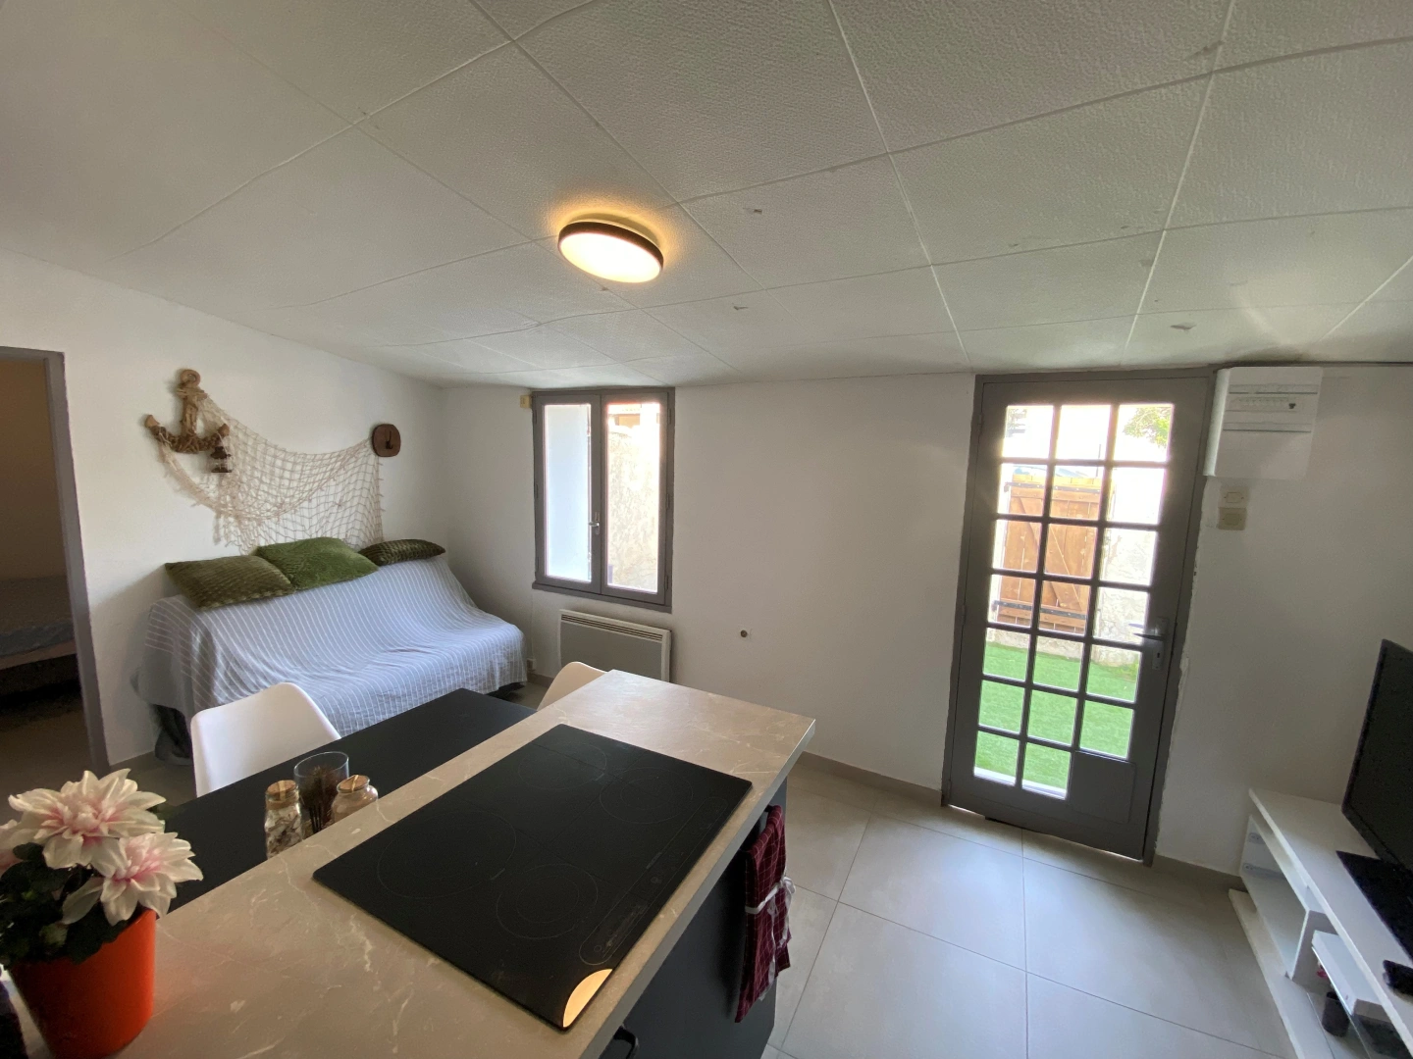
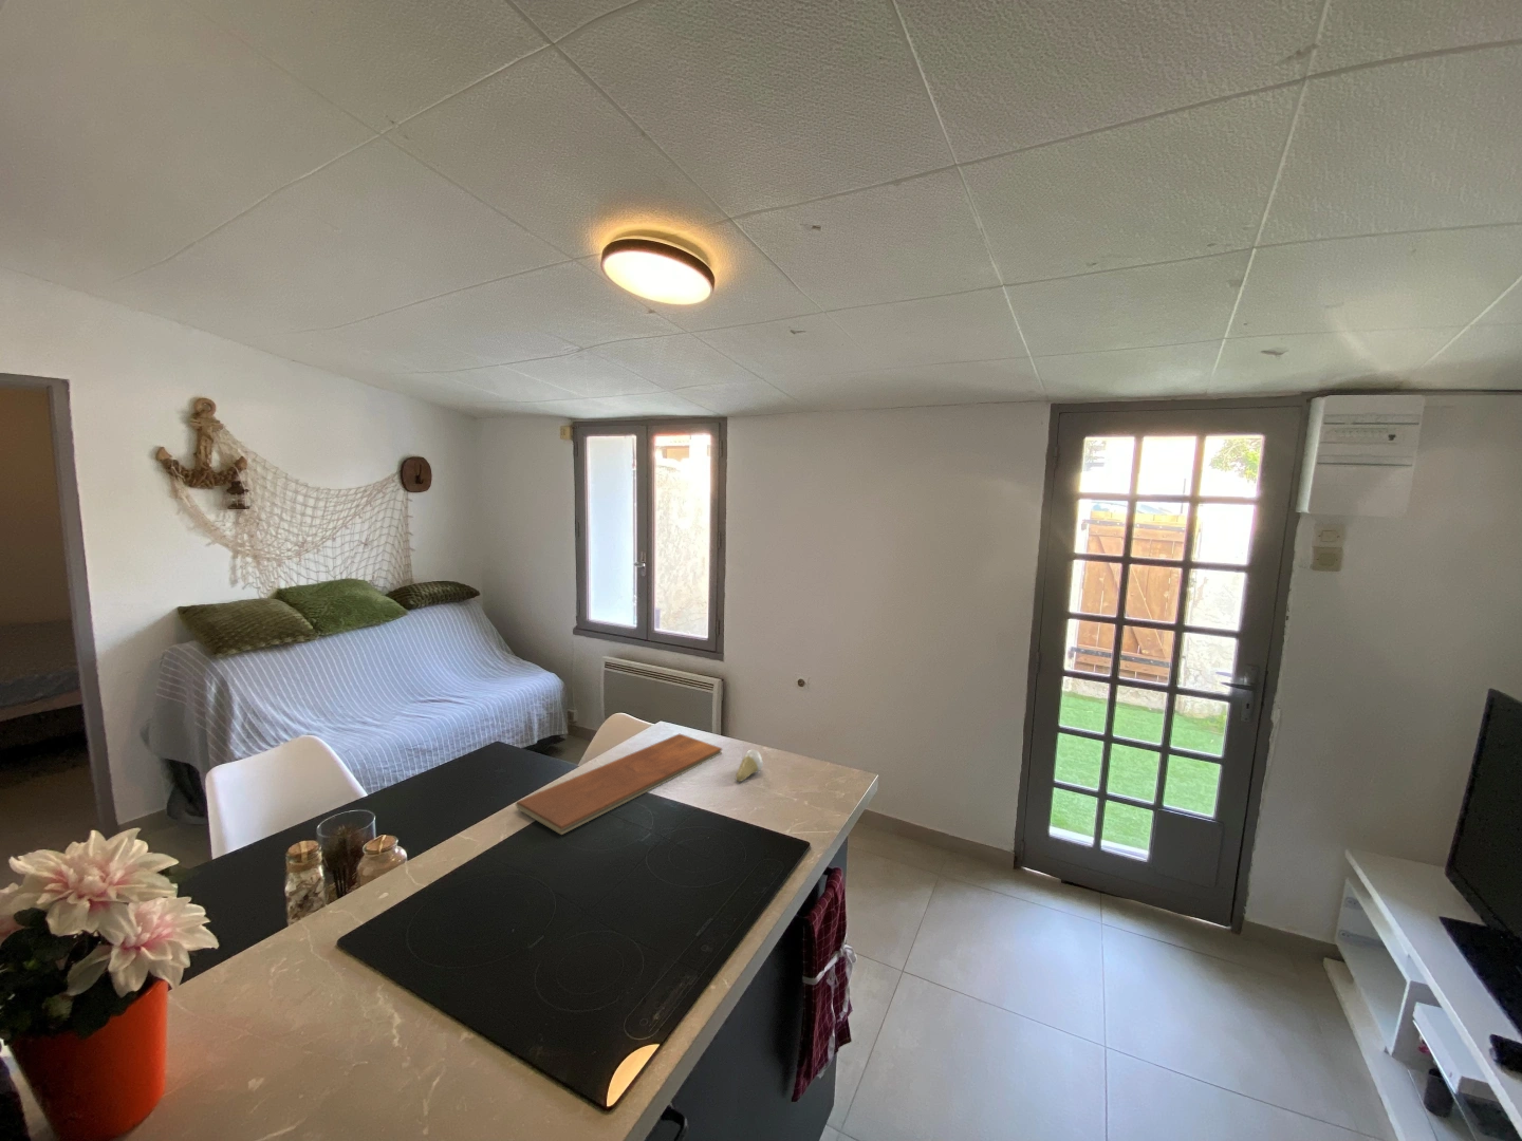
+ chopping board [515,734,723,835]
+ tooth [735,749,765,783]
